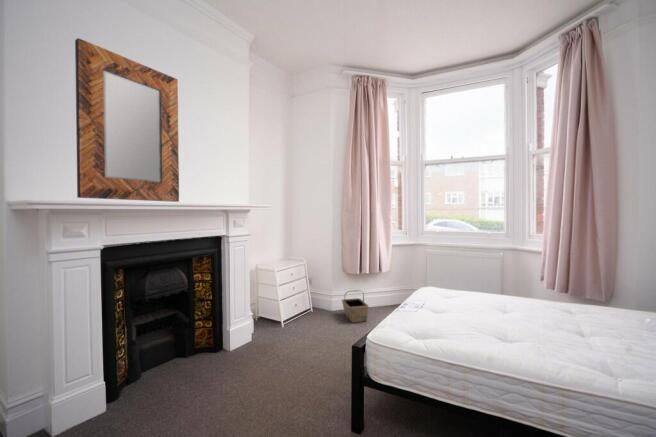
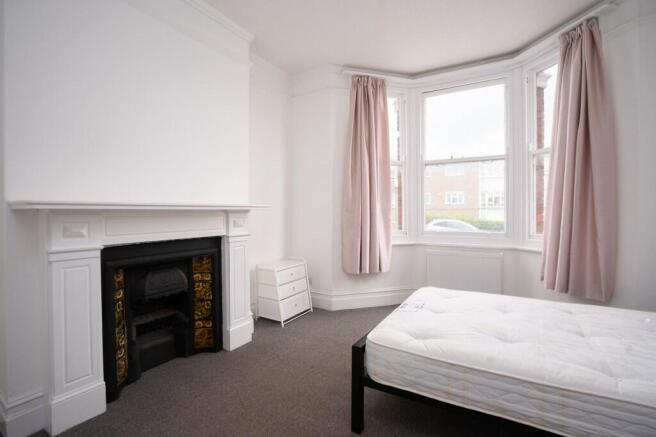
- basket [341,289,369,323]
- home mirror [74,37,180,203]
